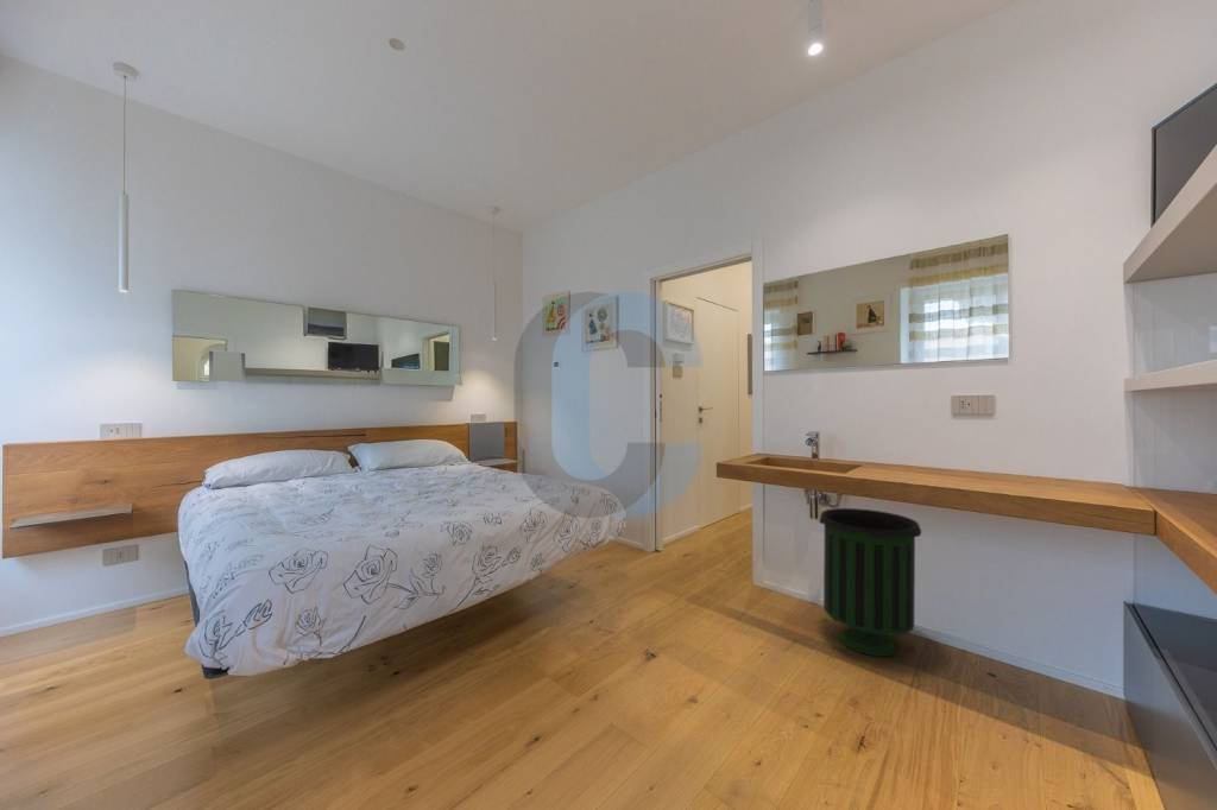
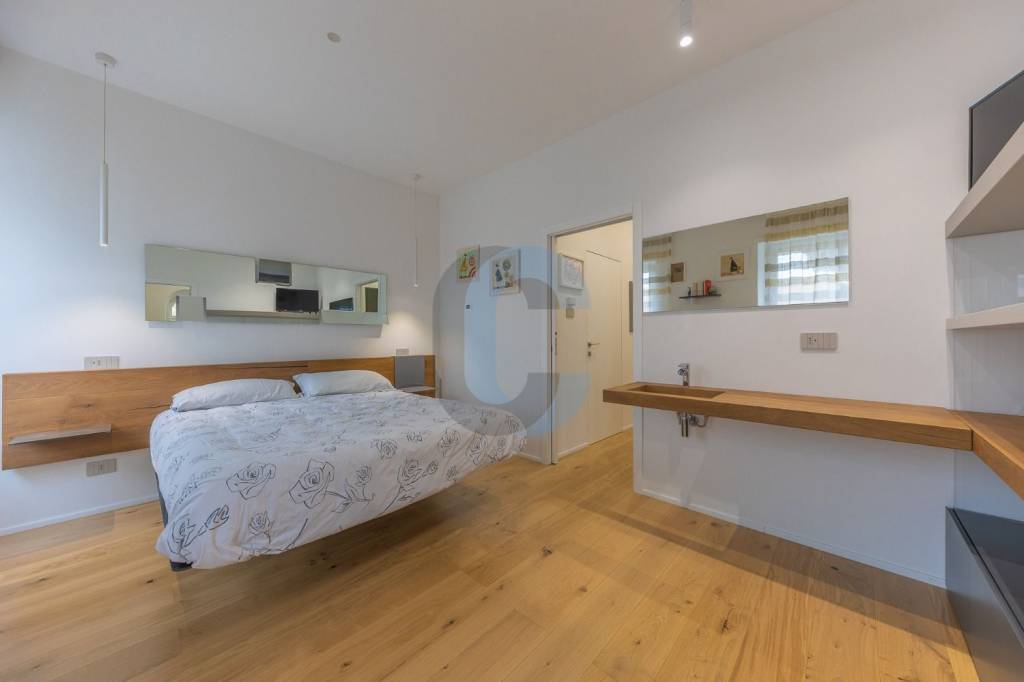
- trash can [818,507,922,658]
